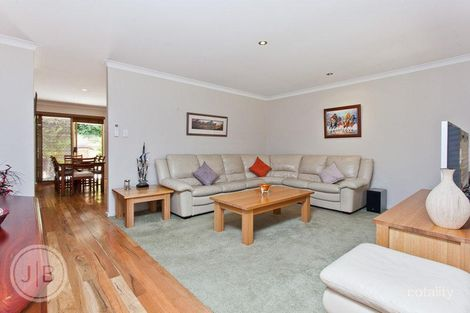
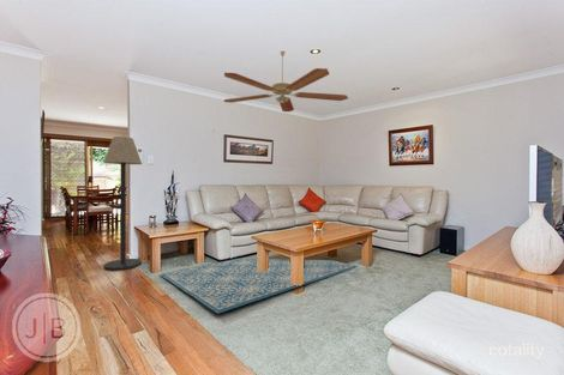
+ ceiling fan [223,50,349,113]
+ rug [158,258,359,315]
+ floor lamp [102,135,143,271]
